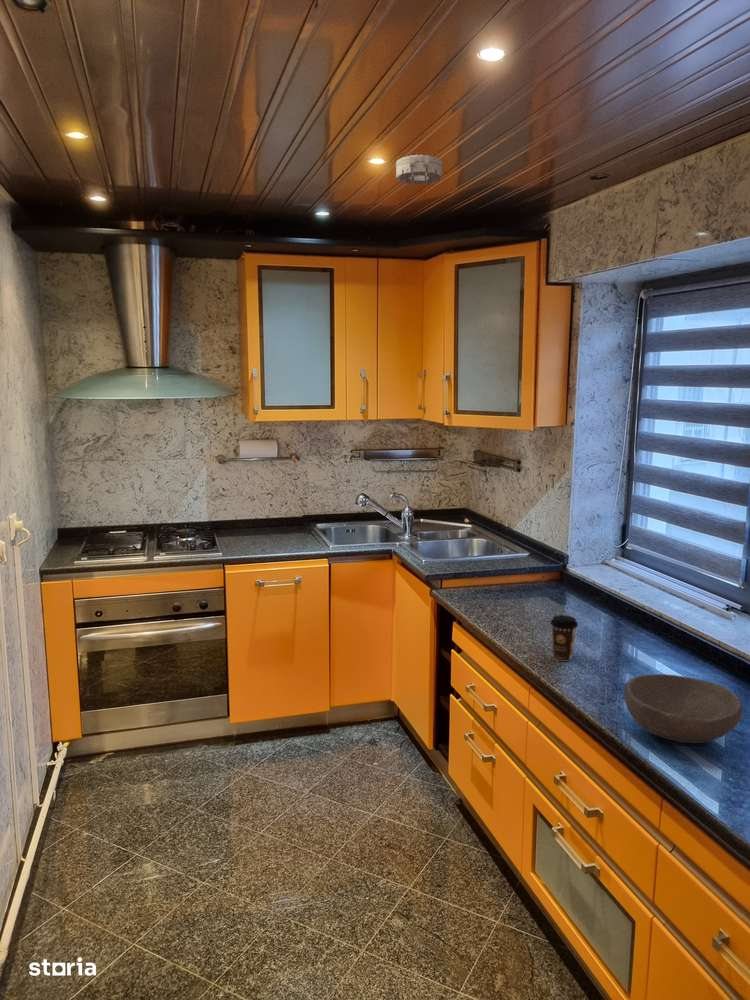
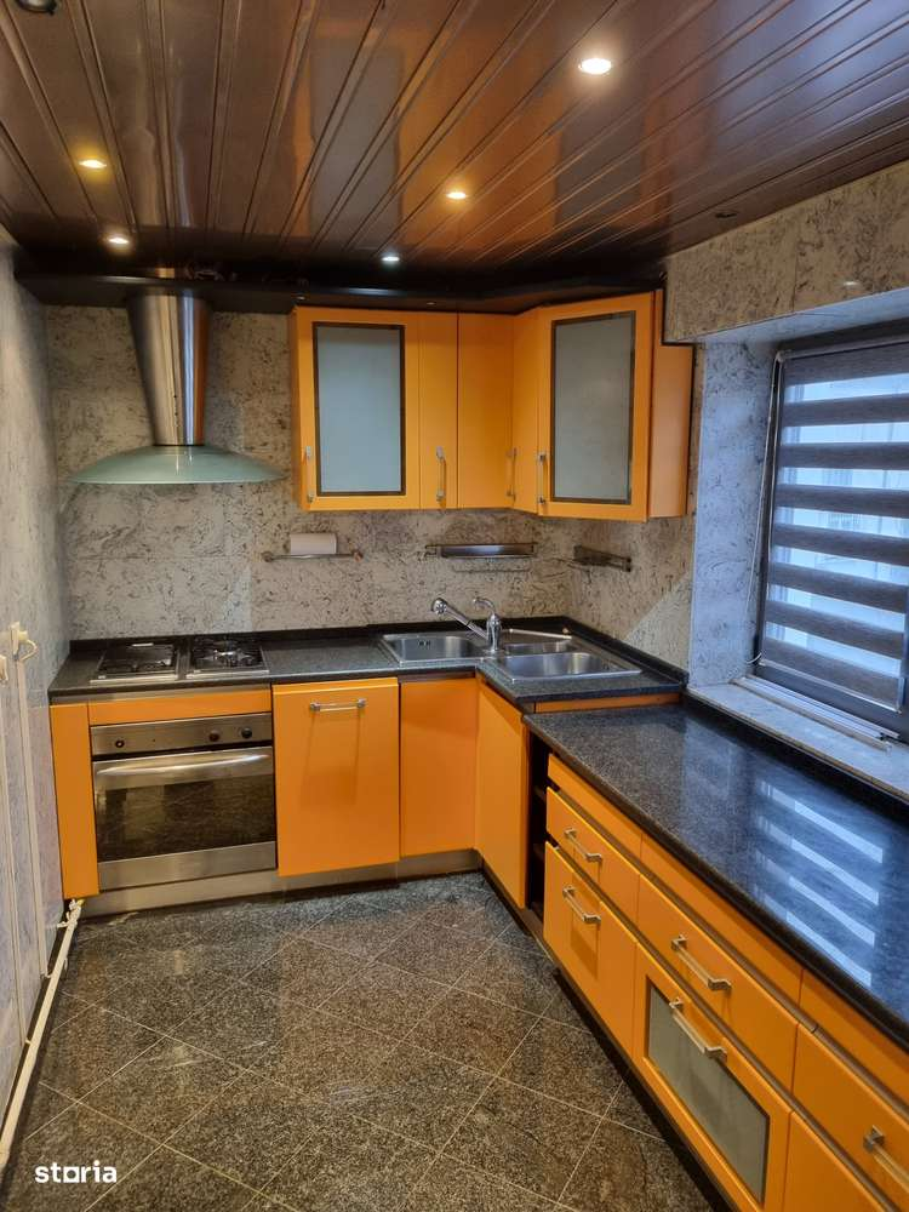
- smoke detector [395,154,443,185]
- bowl [623,673,743,744]
- coffee cup [550,614,579,662]
